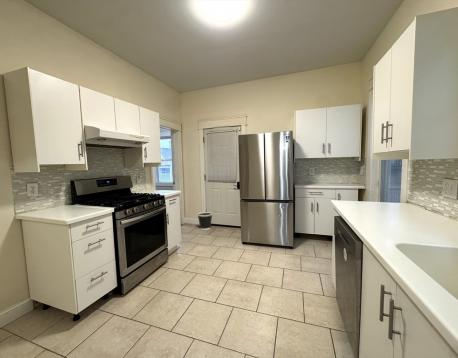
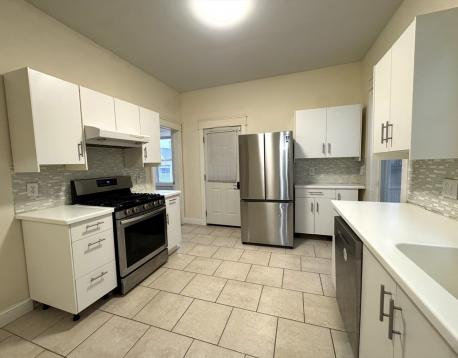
- wastebasket [196,211,214,231]
